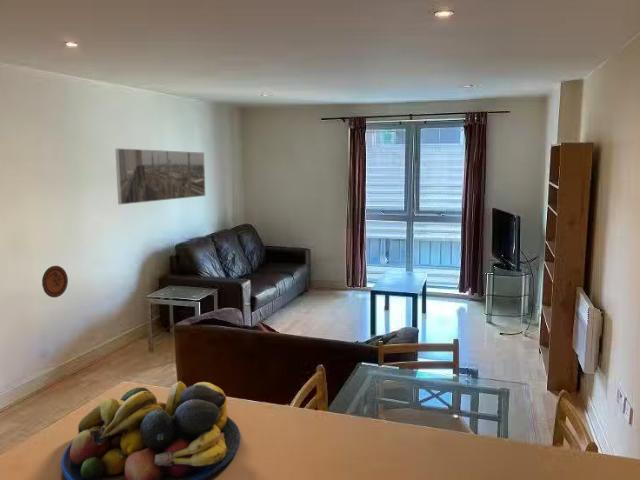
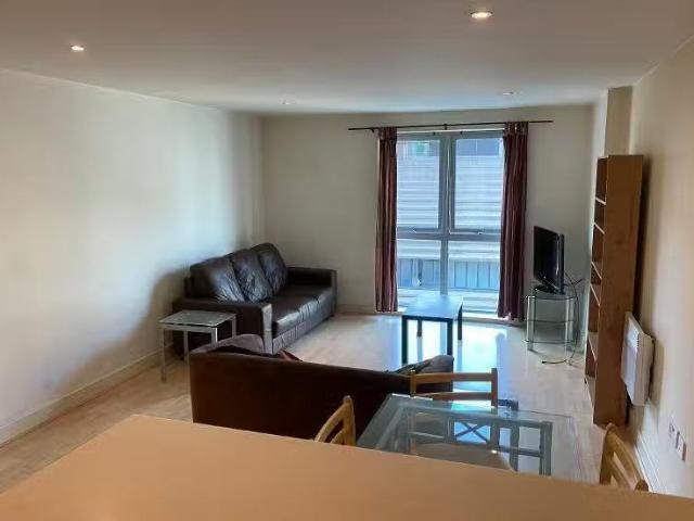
- fruit bowl [60,380,241,480]
- decorative plate [41,265,69,298]
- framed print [115,148,206,205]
